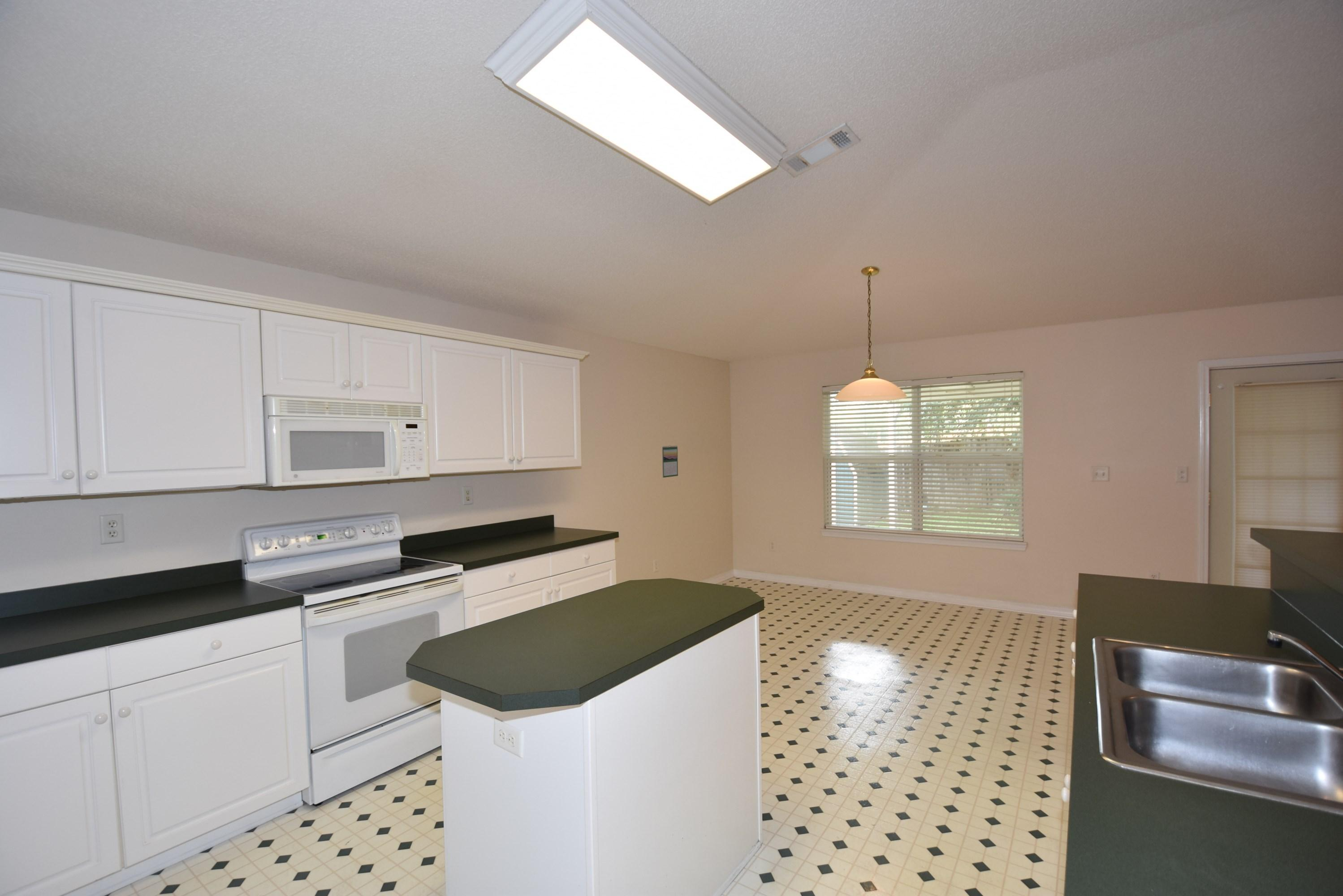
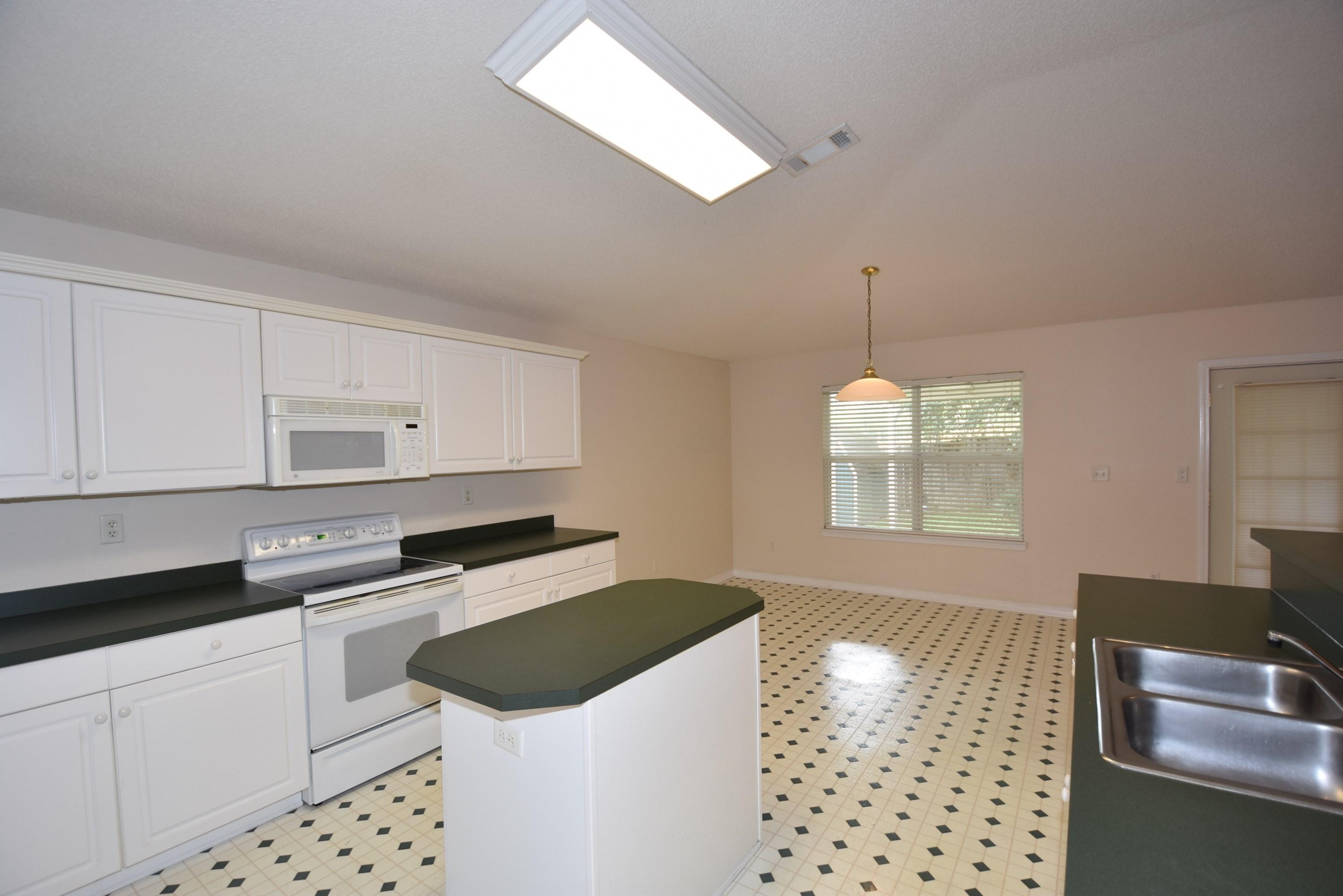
- calendar [662,445,678,478]
